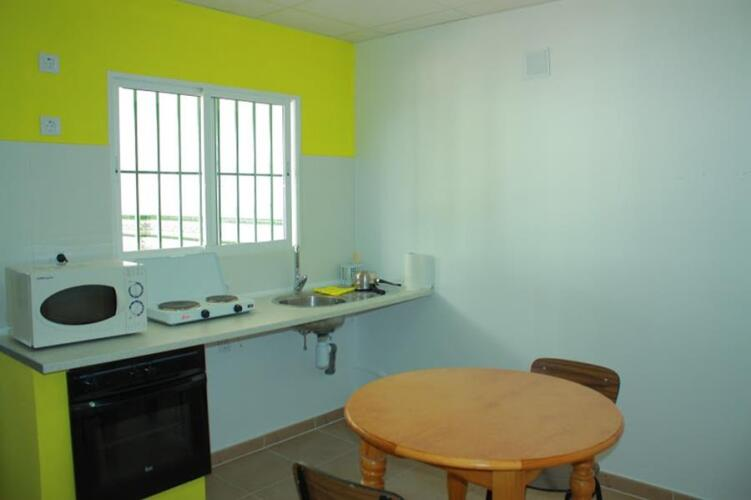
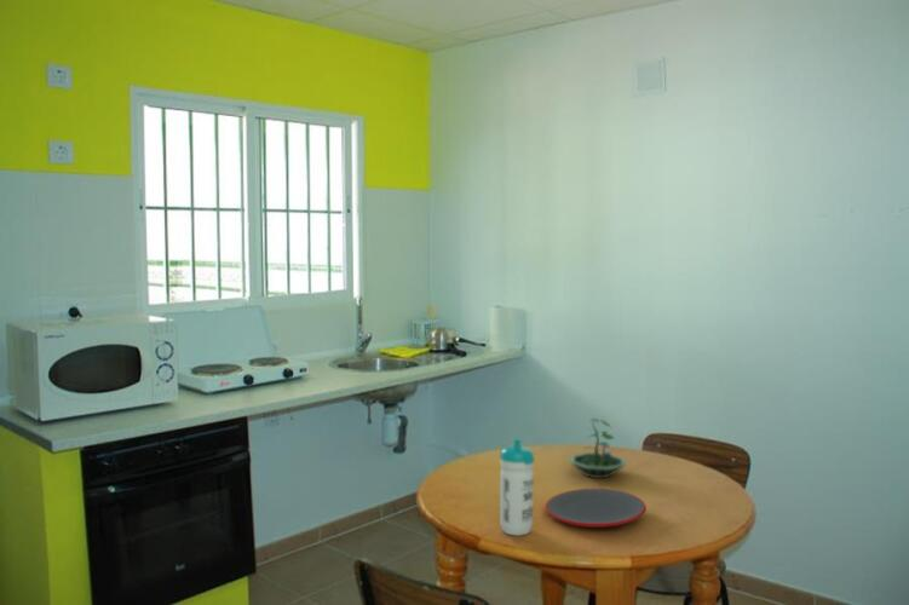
+ plate [545,488,648,529]
+ water bottle [499,437,535,537]
+ terrarium [568,417,627,479]
